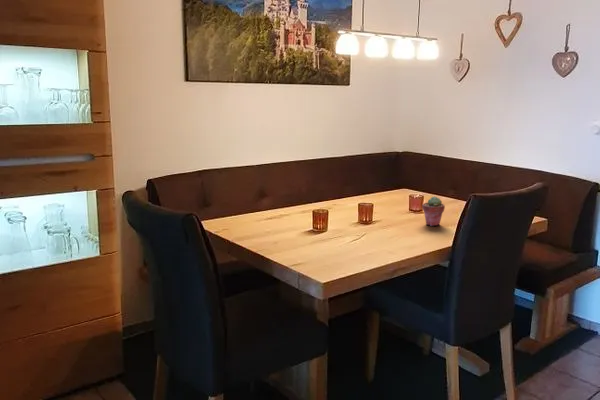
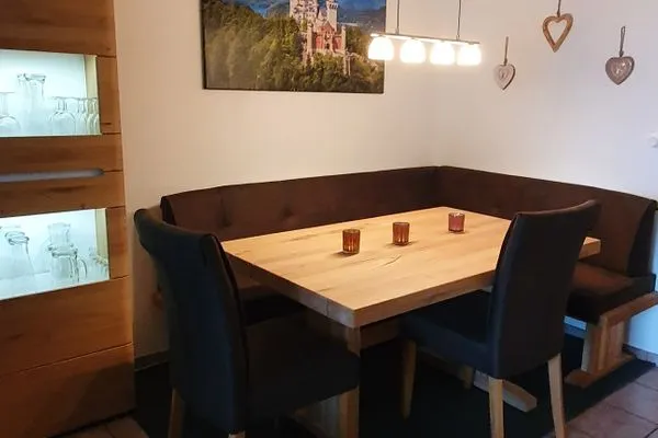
- potted succulent [421,195,446,227]
